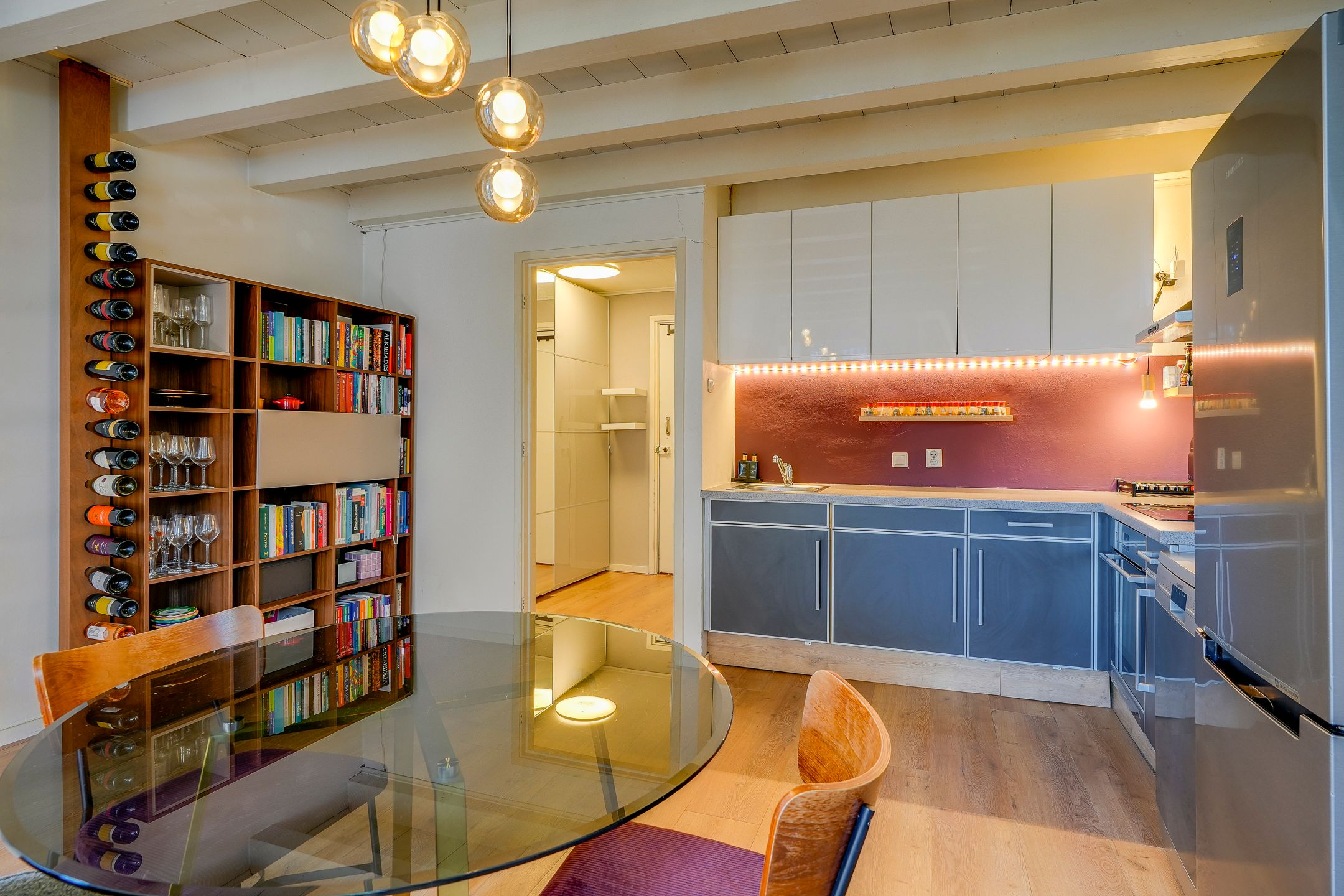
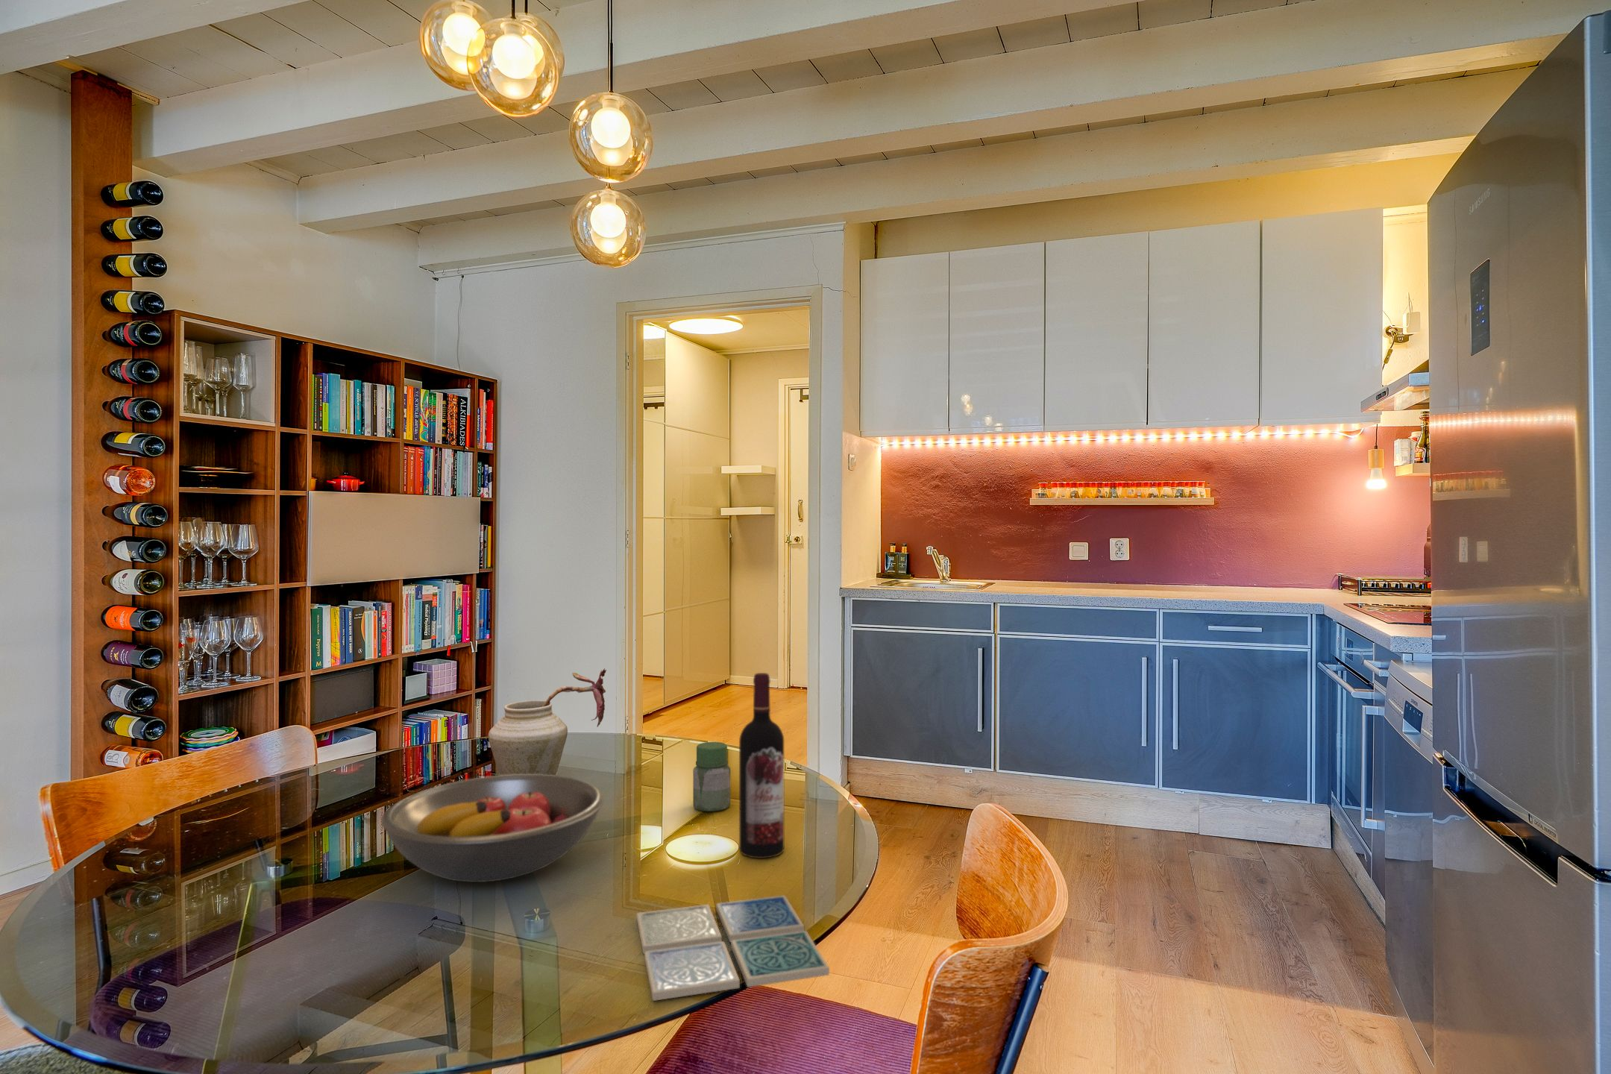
+ jar [692,741,731,813]
+ vase [488,668,607,776]
+ wine bottle [738,672,785,859]
+ fruit bowl [380,774,605,883]
+ drink coaster [635,894,831,1002]
